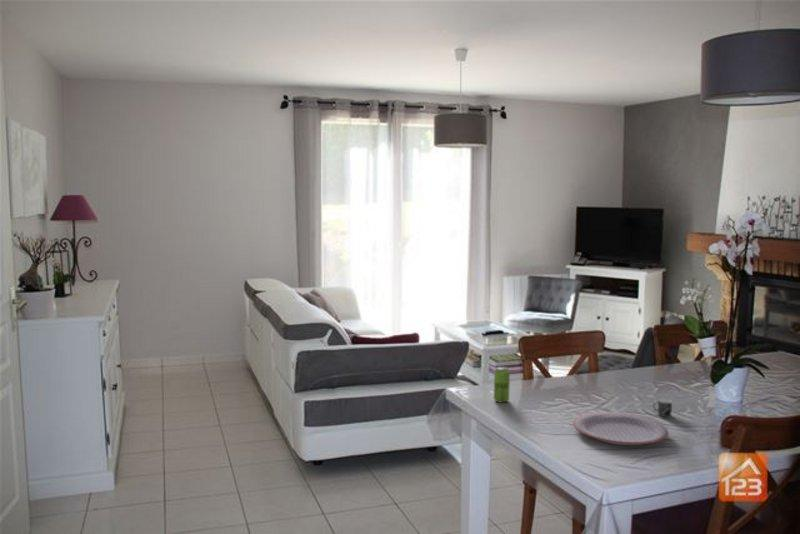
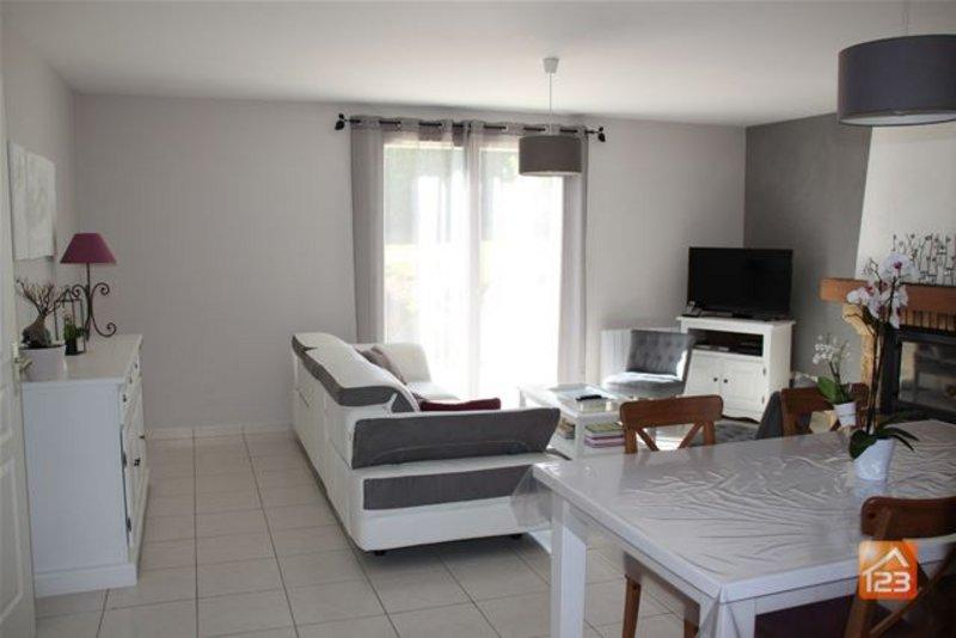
- mug [653,398,689,420]
- plate [572,411,669,446]
- beverage can [493,365,511,403]
